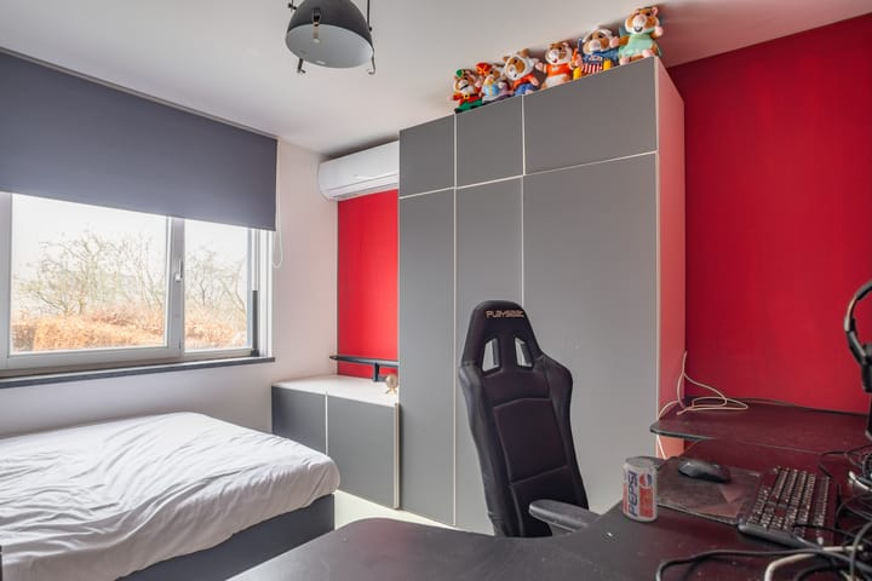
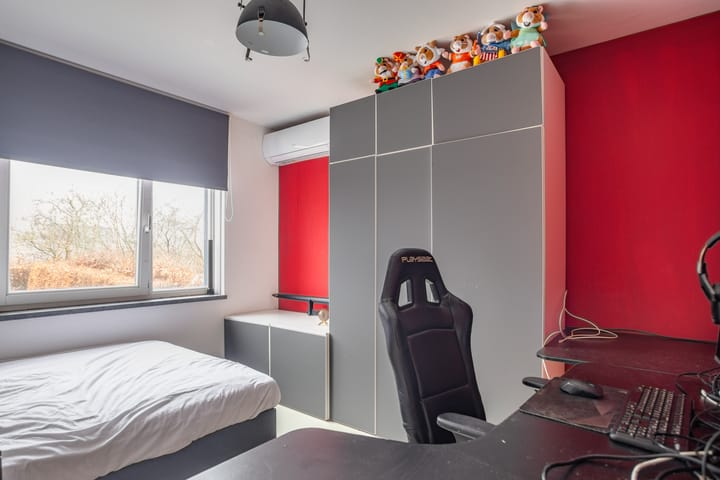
- pop [621,456,659,523]
